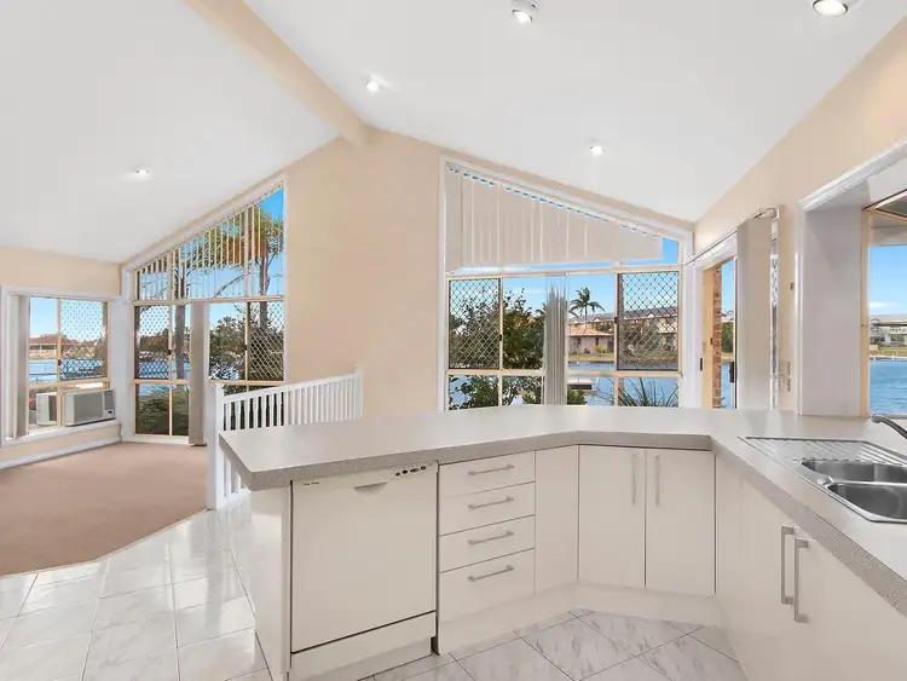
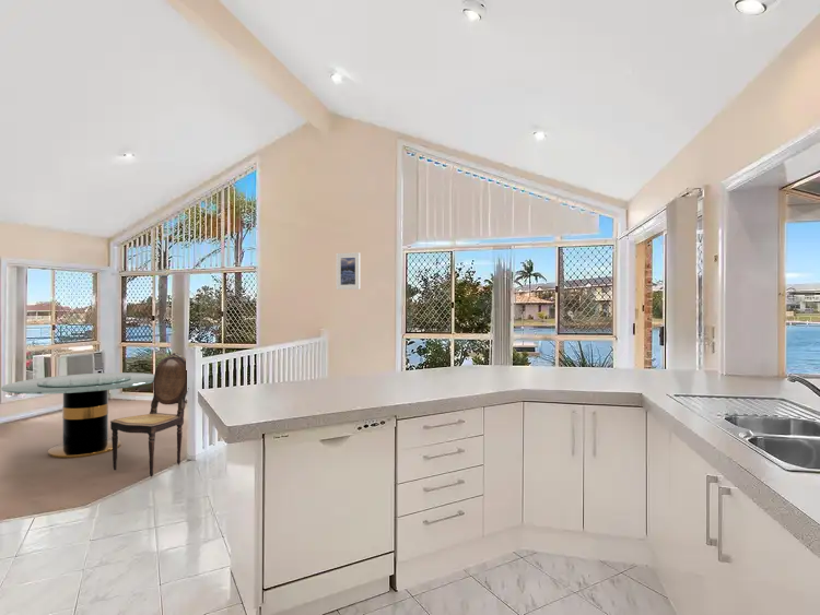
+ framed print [336,251,361,291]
+ dining chair [109,351,188,477]
+ dining table [0,371,154,460]
